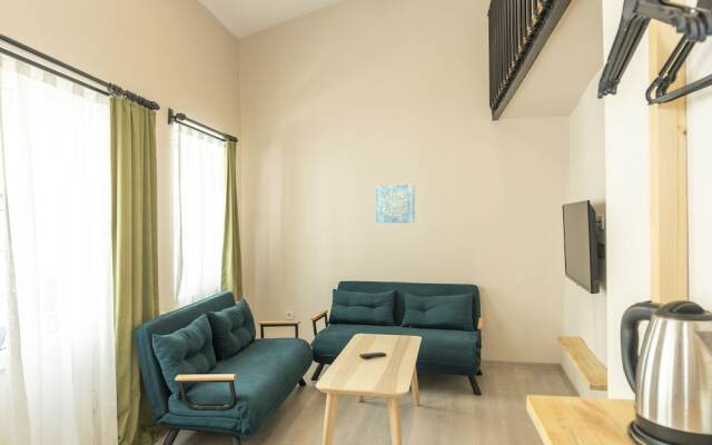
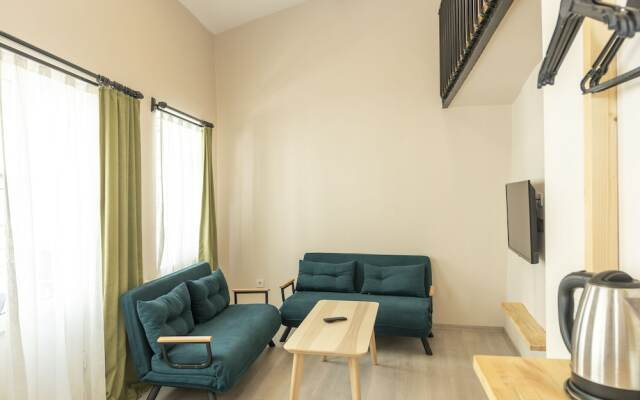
- wall art [375,184,416,224]
